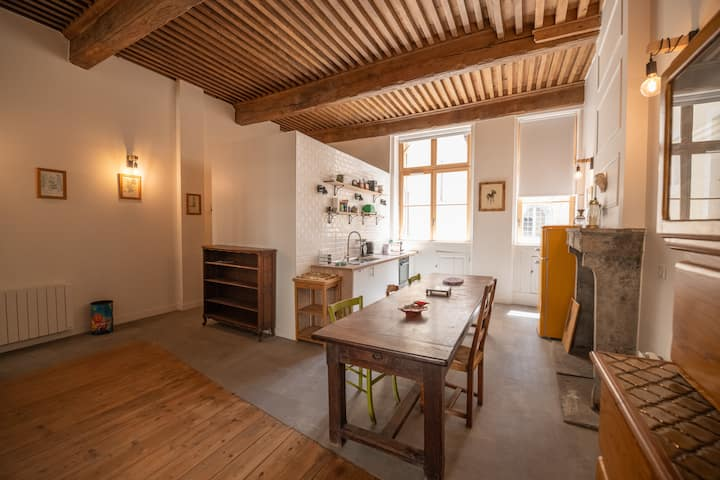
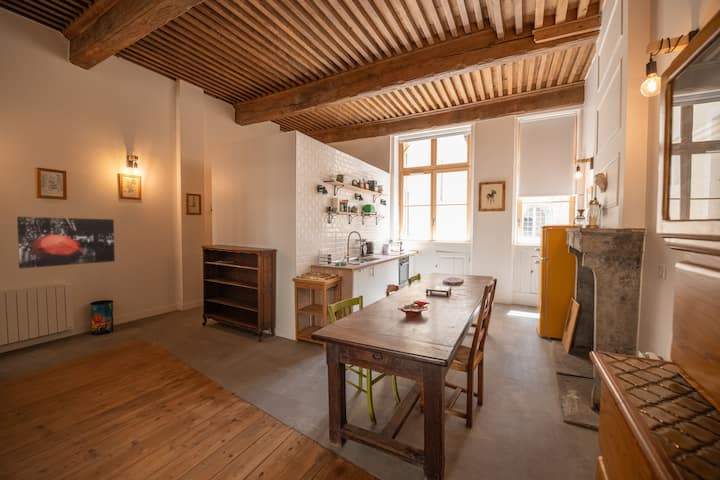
+ wall art [16,216,116,270]
